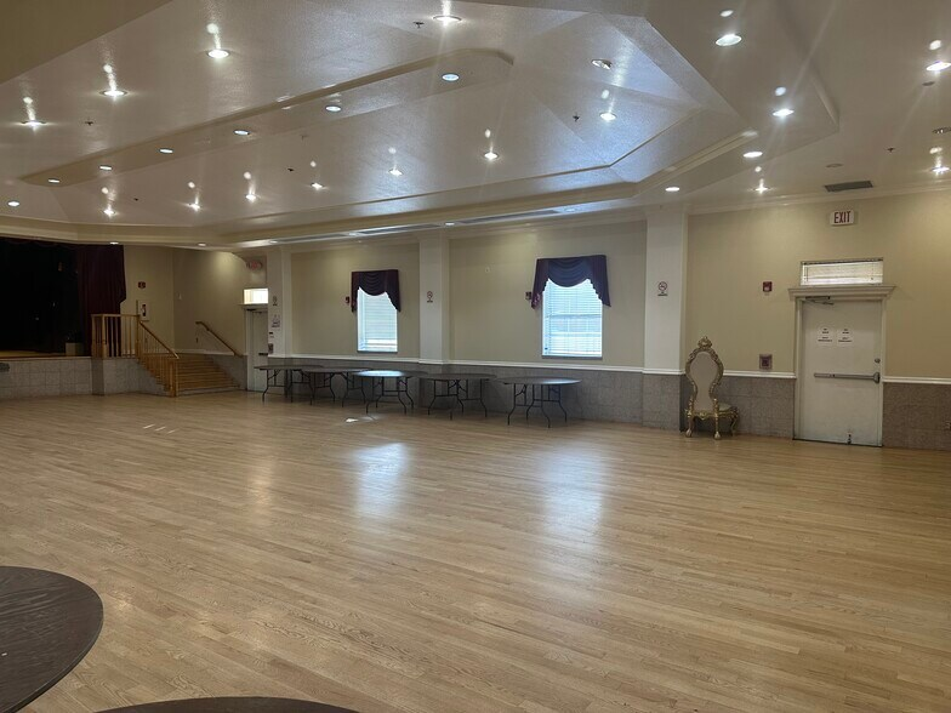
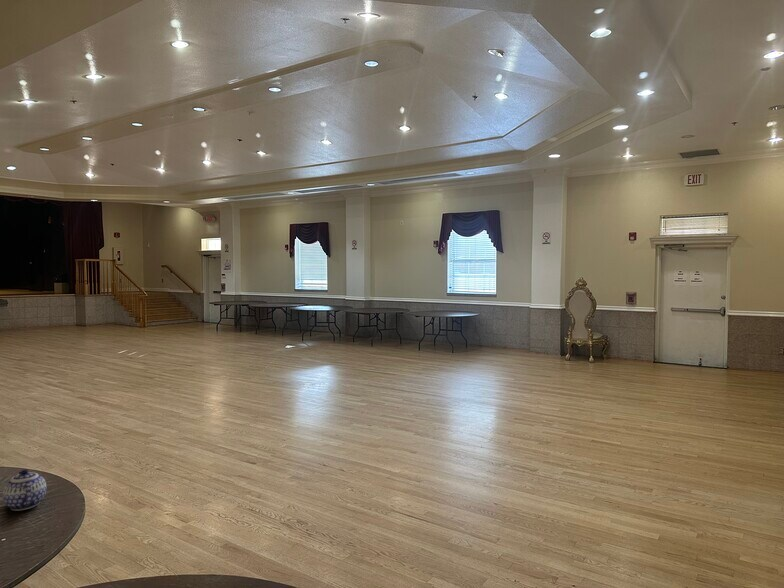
+ teapot [2,468,47,512]
